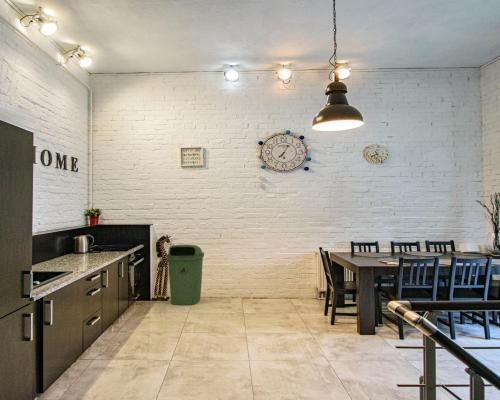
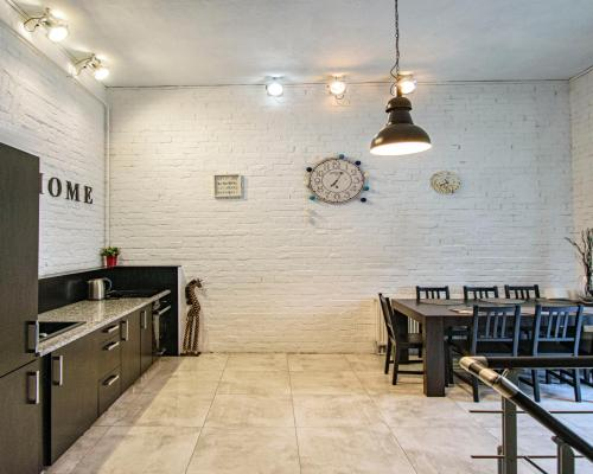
- trash bin [166,244,205,306]
